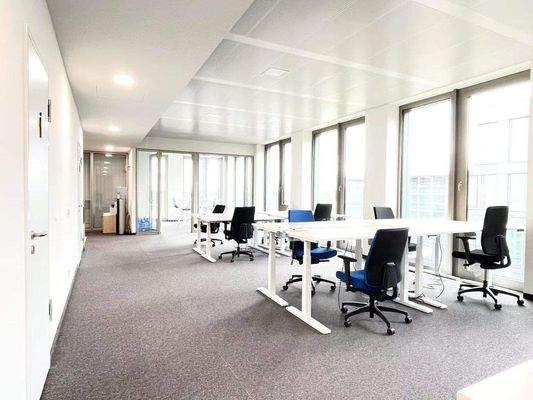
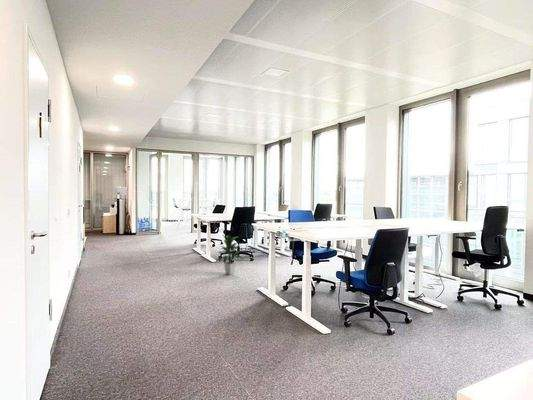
+ indoor plant [217,234,245,276]
